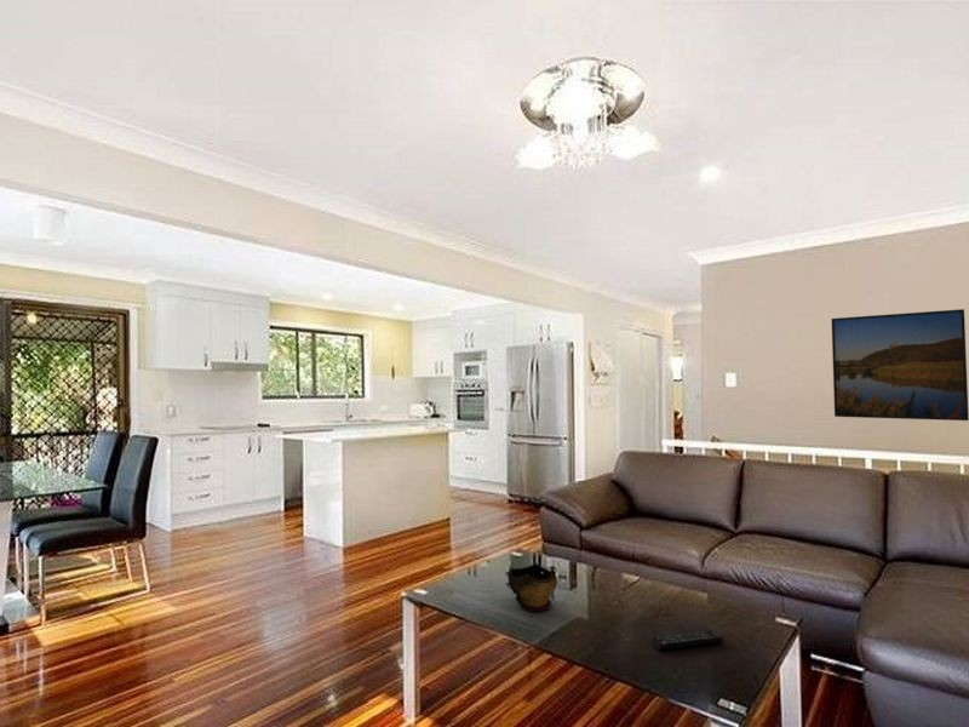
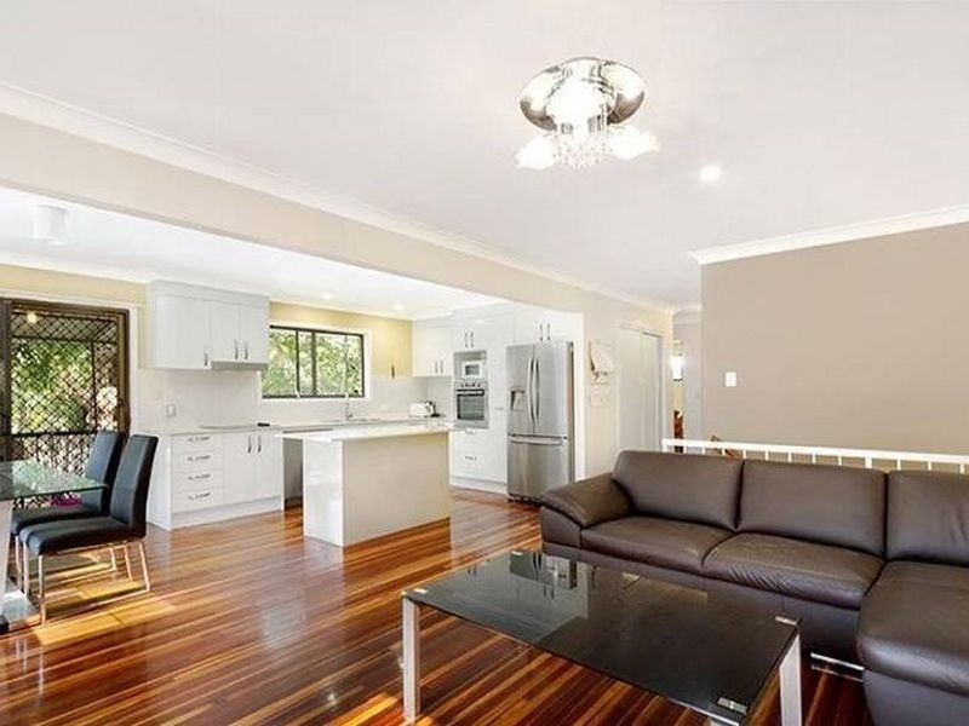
- remote control [650,629,724,651]
- decorative bowl [504,562,558,613]
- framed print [831,308,969,422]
